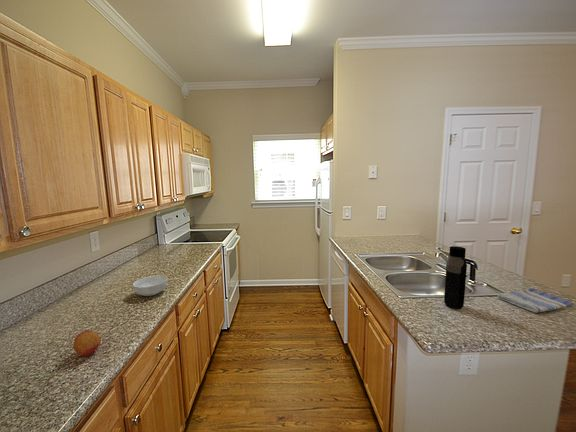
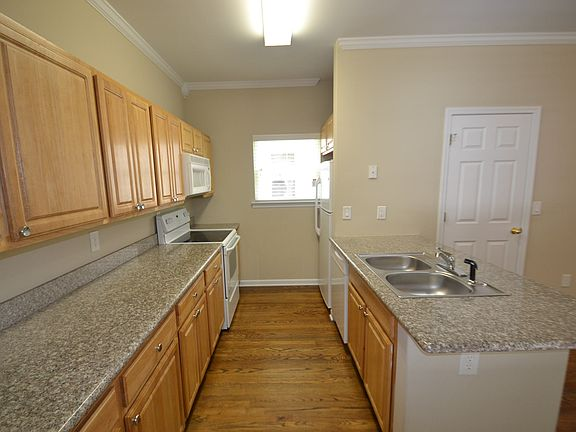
- cereal bowl [132,275,168,297]
- dish towel [496,287,574,314]
- fruit [72,330,102,357]
- water bottle [443,245,468,310]
